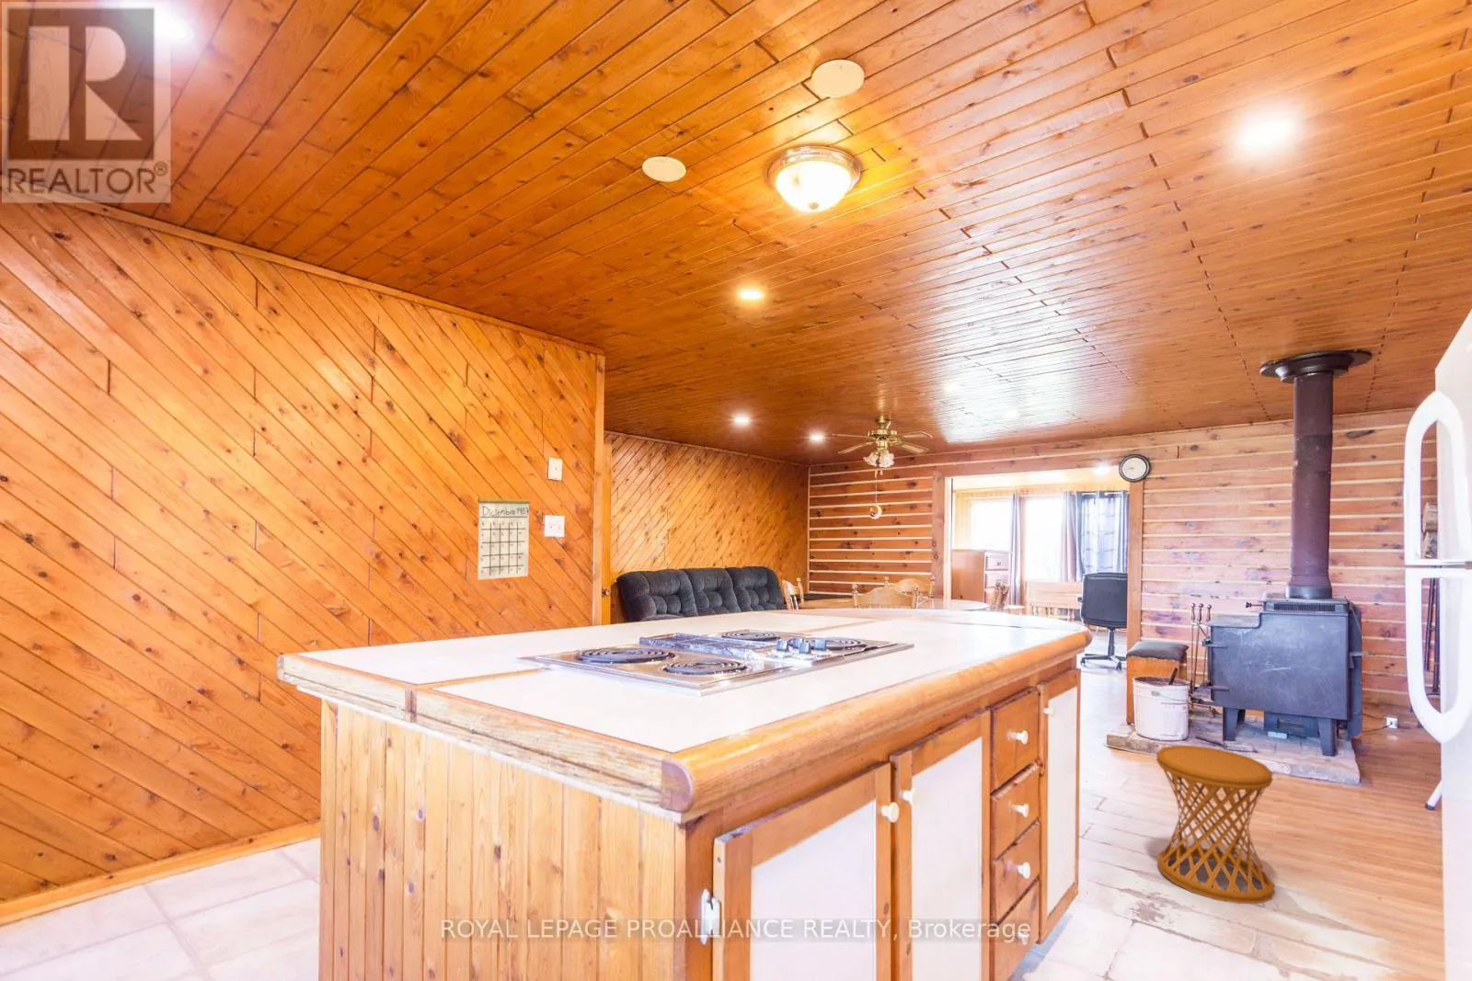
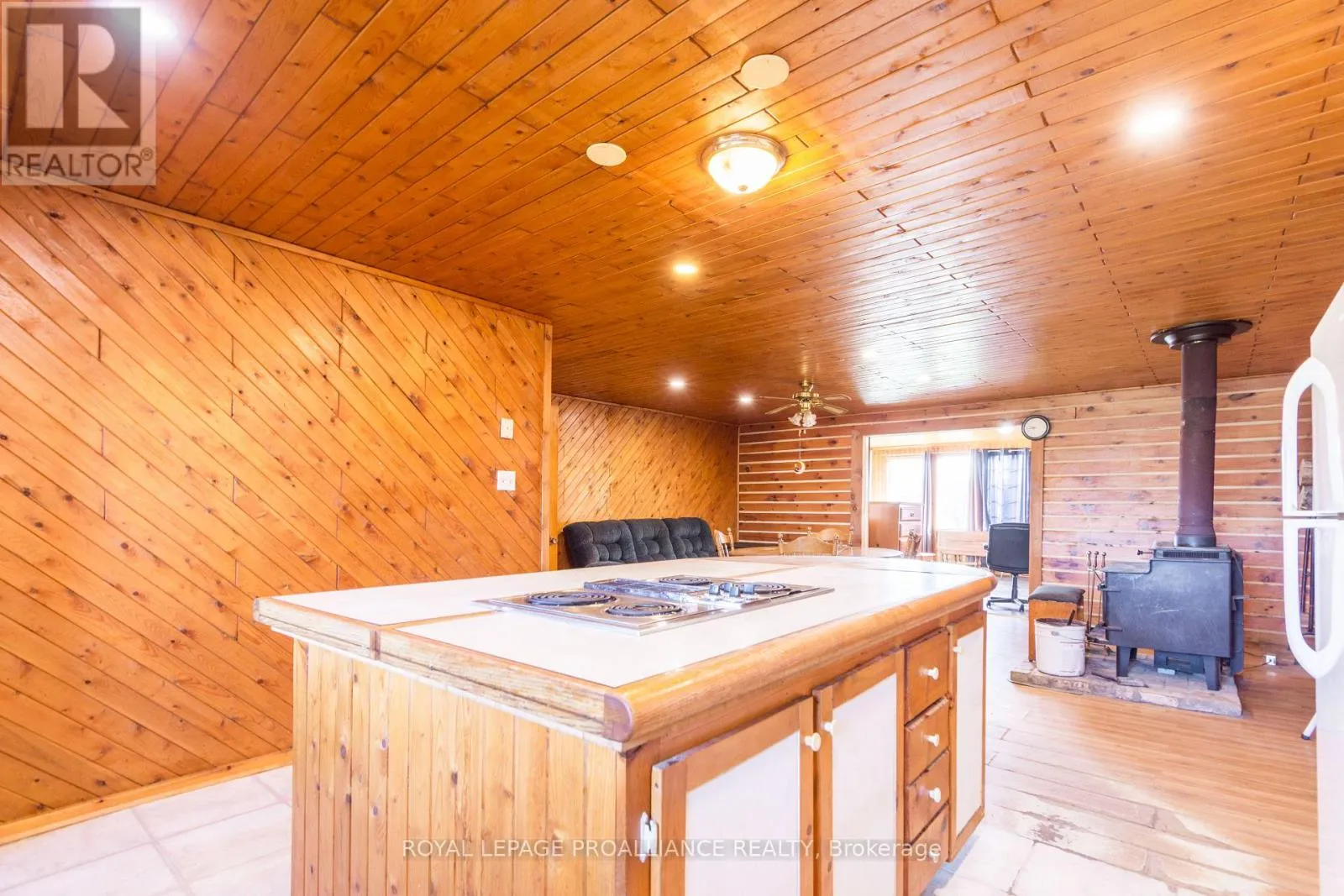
- calendar [476,480,532,581]
- side table [1155,745,1275,904]
